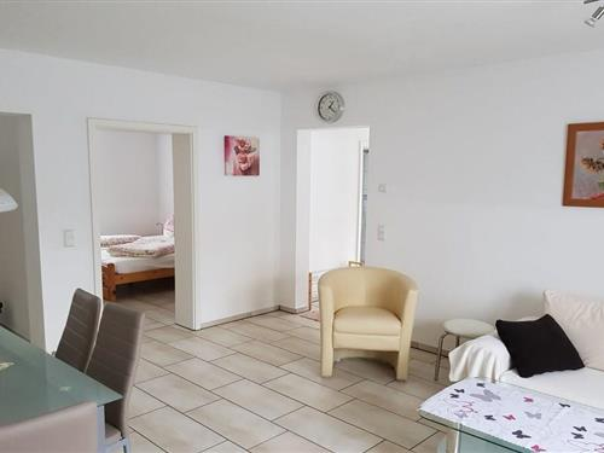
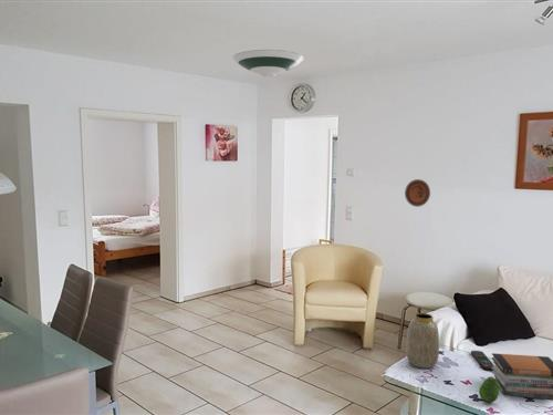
+ book stack [490,352,553,401]
+ fruit [478,375,500,404]
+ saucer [232,49,304,79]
+ remote control [470,350,494,372]
+ vase [405,312,440,370]
+ decorative plate [404,178,431,208]
